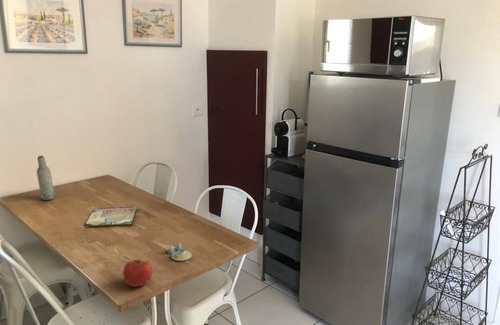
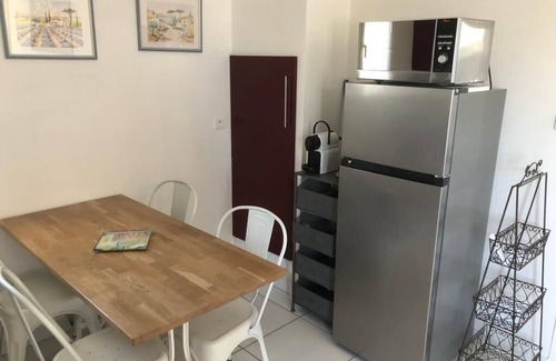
- apple [122,258,153,288]
- salt and pepper shaker set [166,241,193,262]
- bottle [36,155,55,201]
